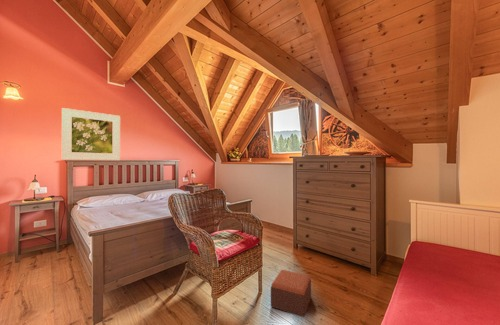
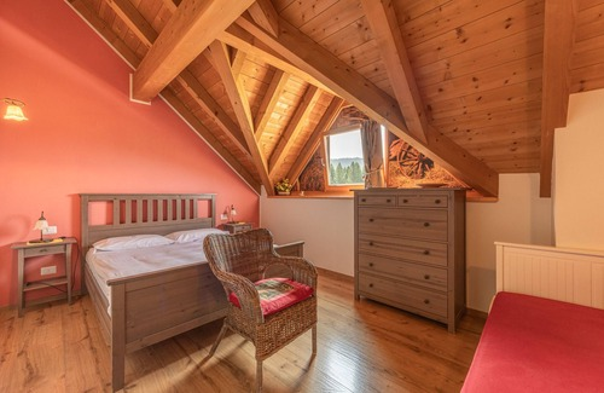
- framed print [61,107,121,161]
- footstool [270,269,312,318]
